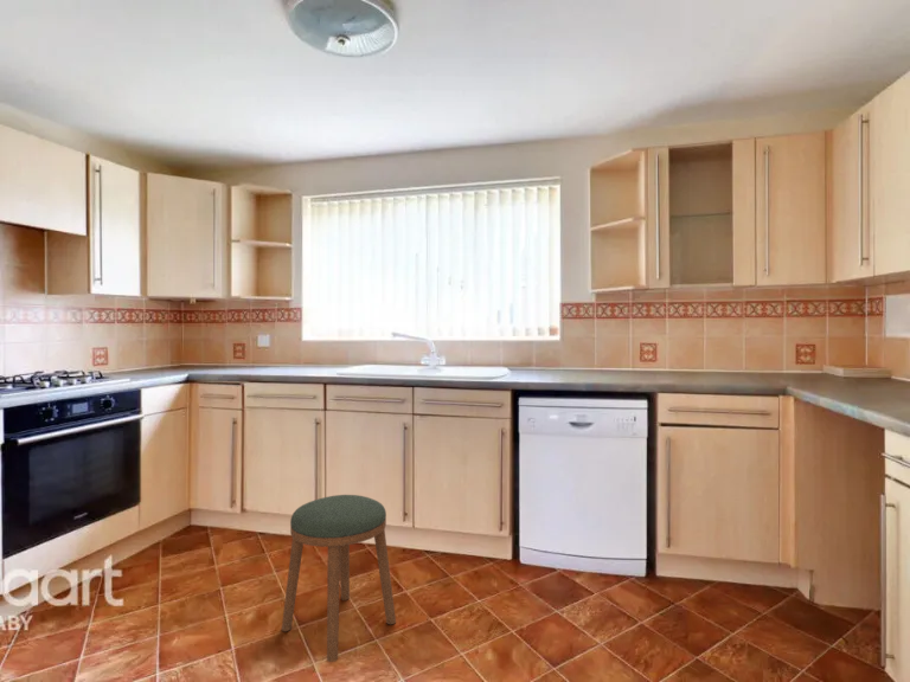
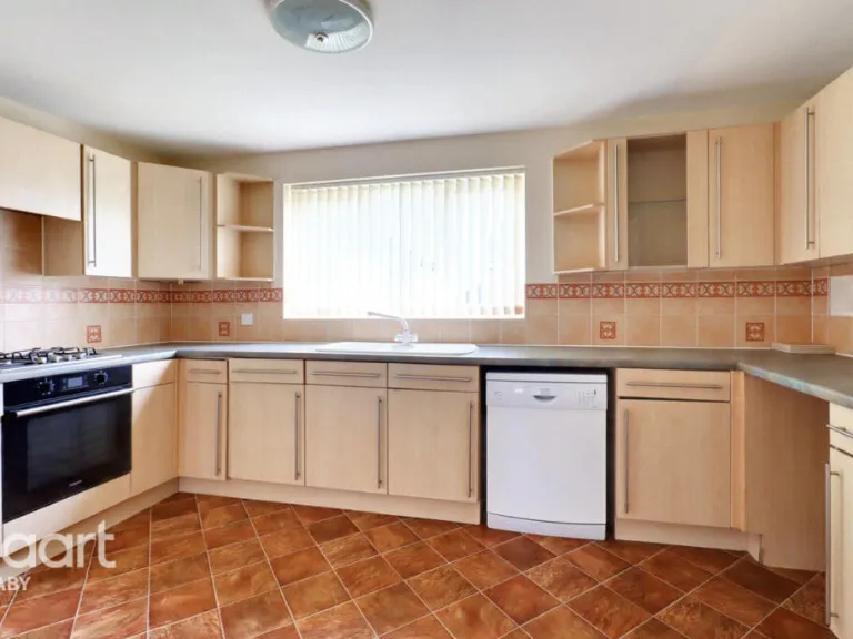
- stool [281,494,397,663]
